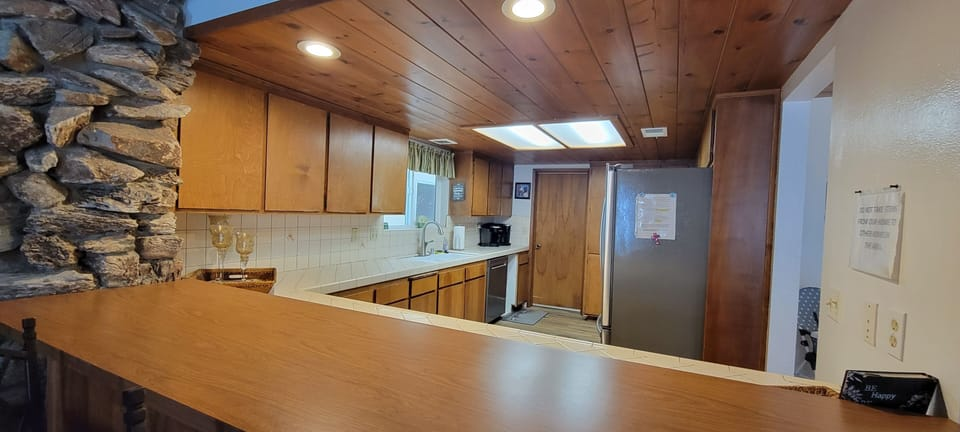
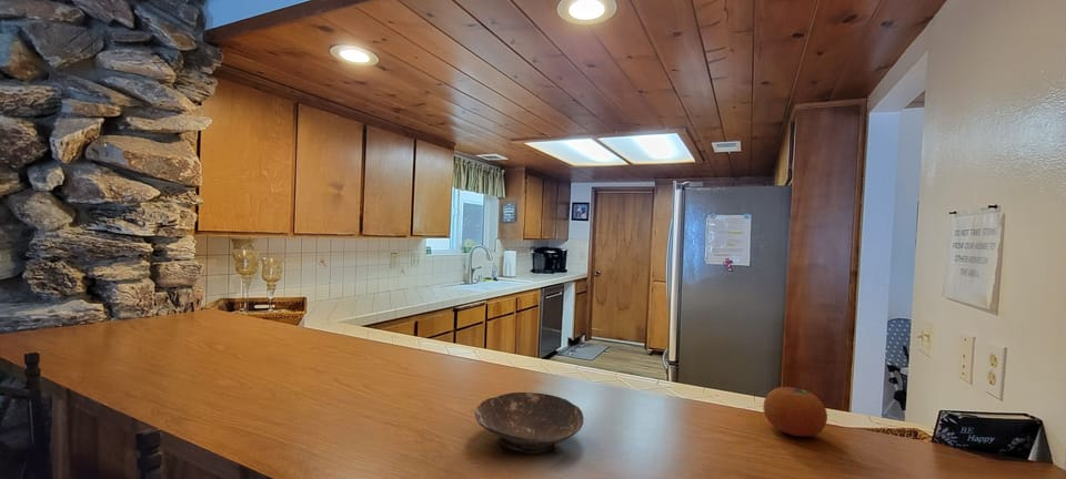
+ bowl [474,391,584,455]
+ fruit [762,386,828,438]
